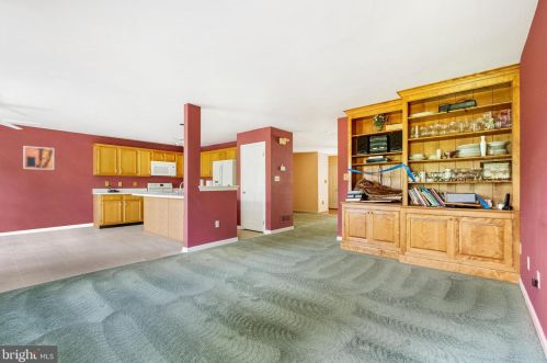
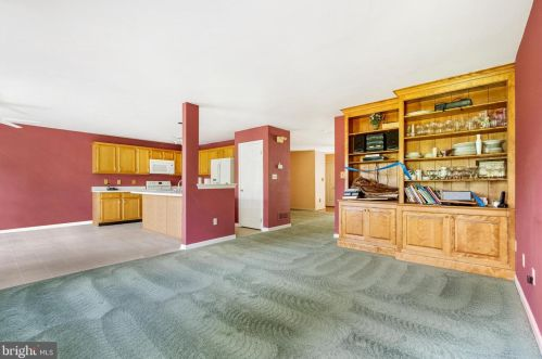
- wall art [22,145,55,171]
